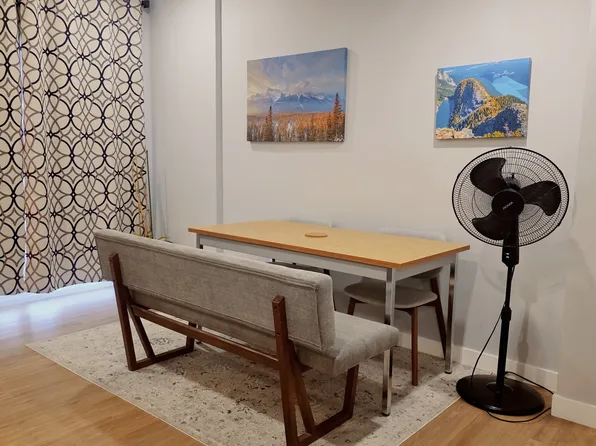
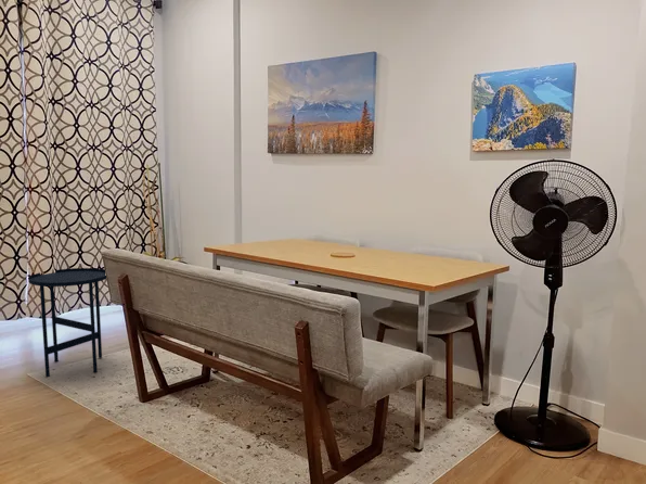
+ side table [27,267,107,378]
